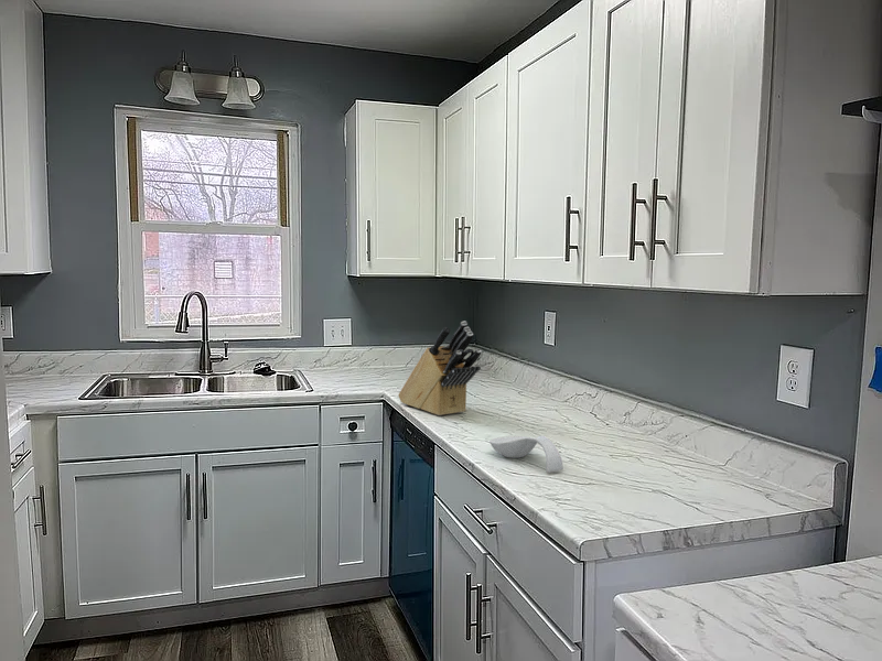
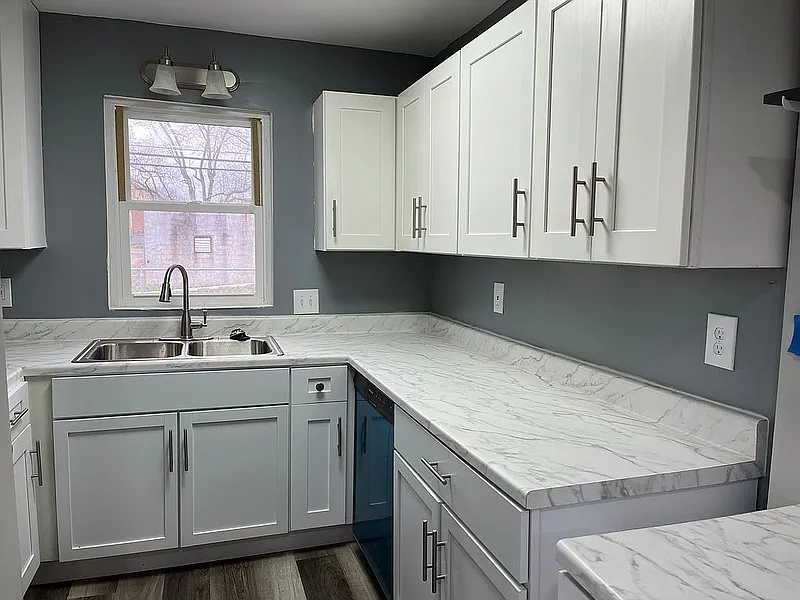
- knife block [397,319,483,416]
- spoon rest [488,435,564,474]
